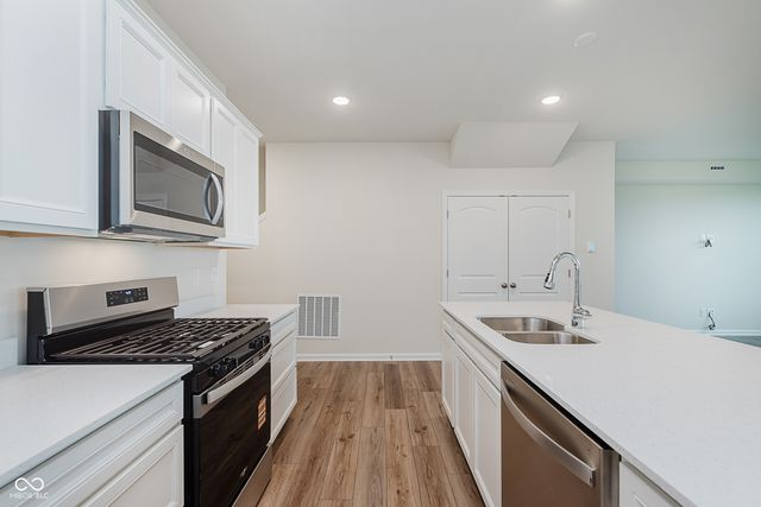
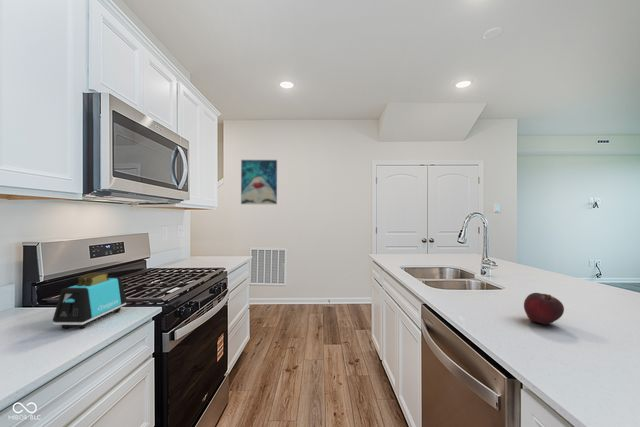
+ toaster [52,272,128,329]
+ fruit [523,292,565,326]
+ wall art [240,159,278,205]
